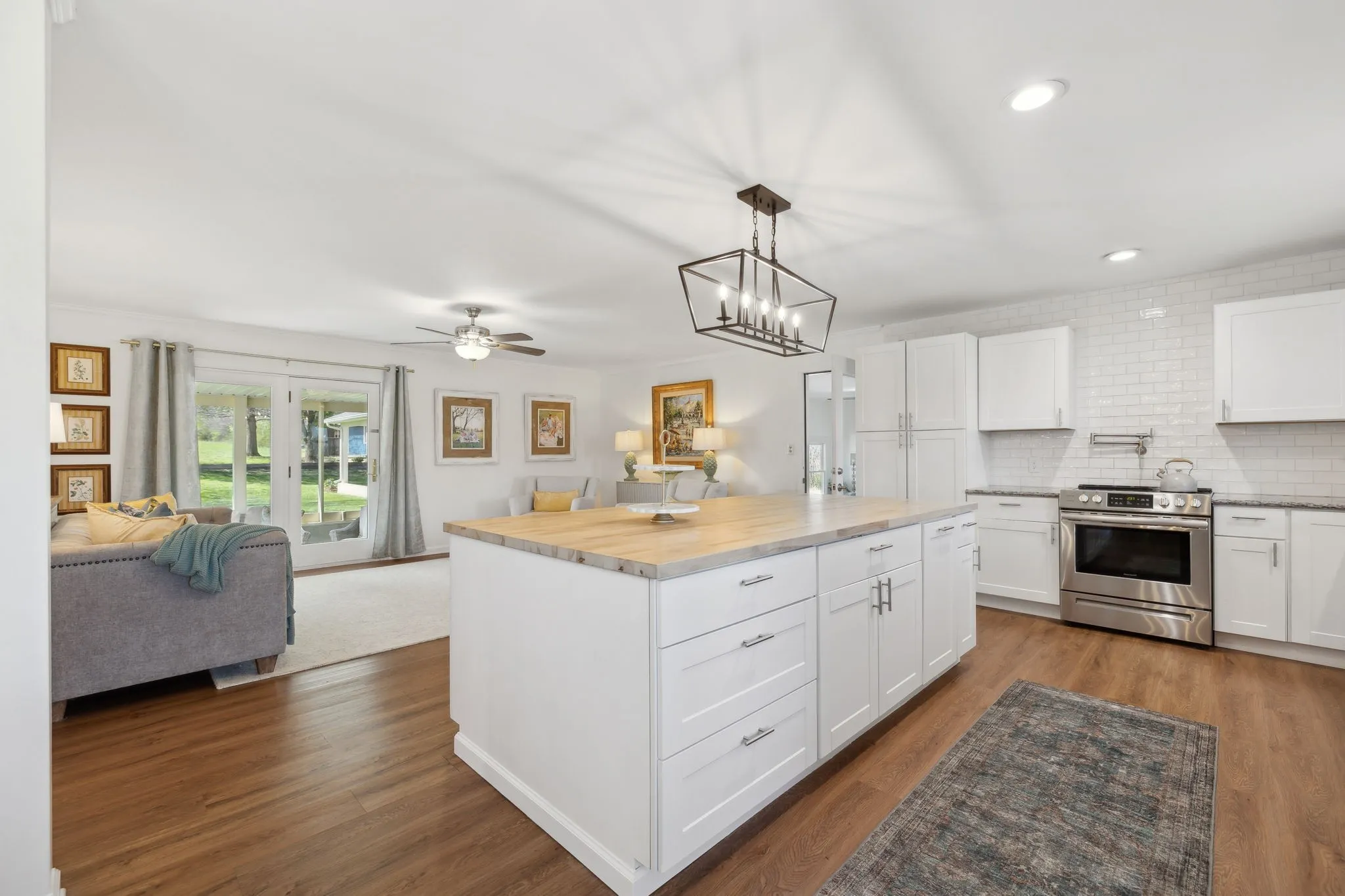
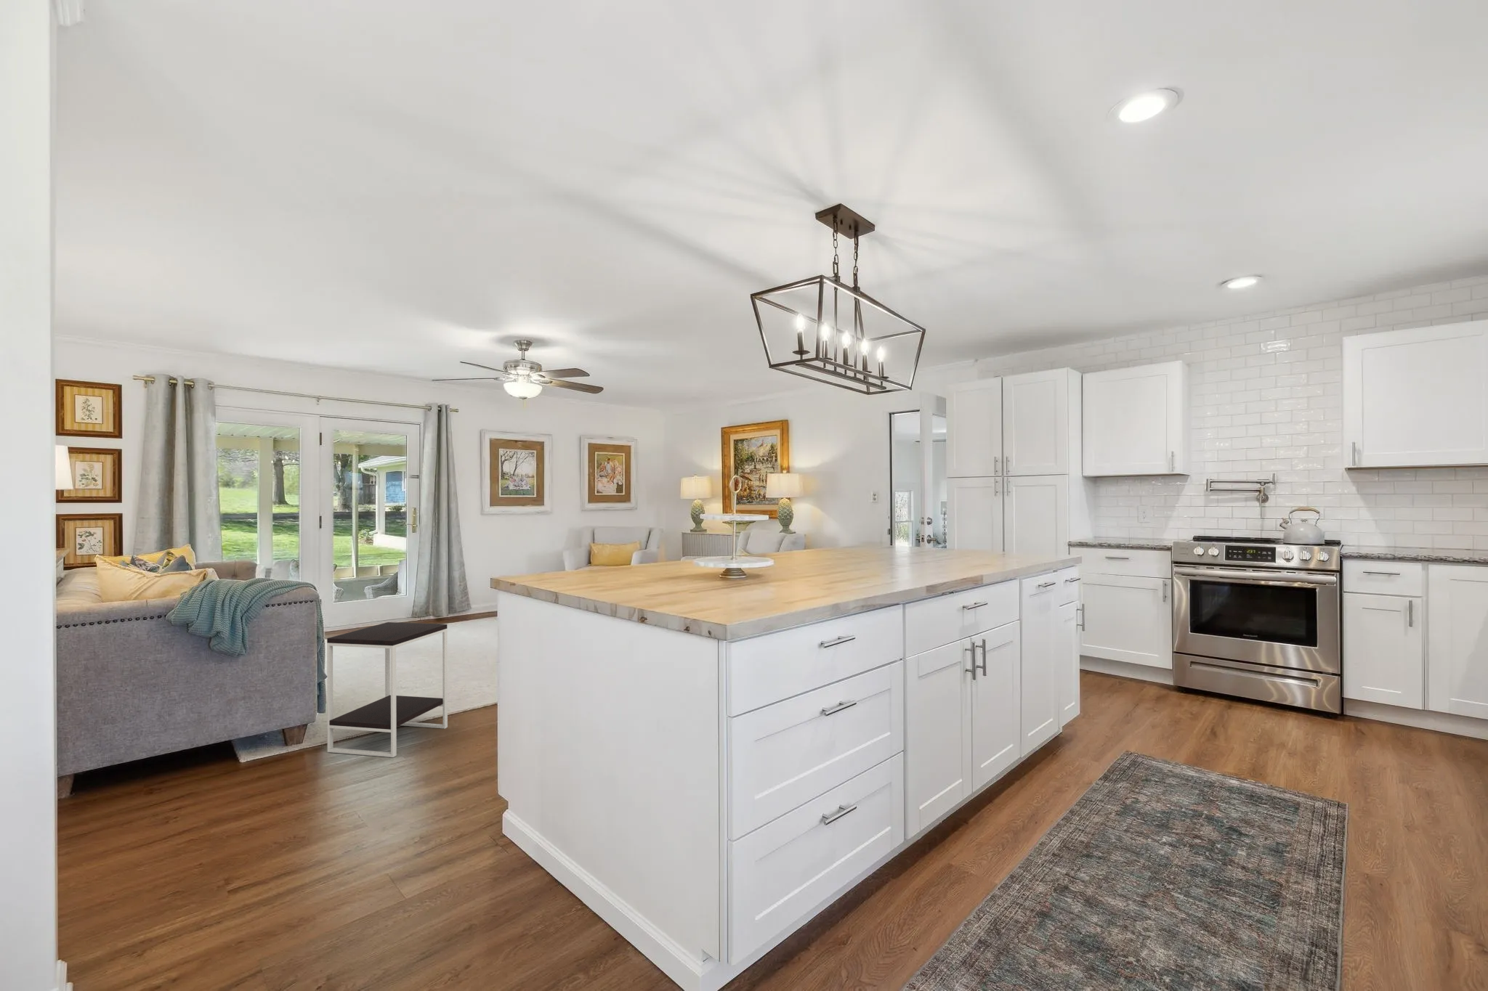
+ side table [326,622,448,758]
